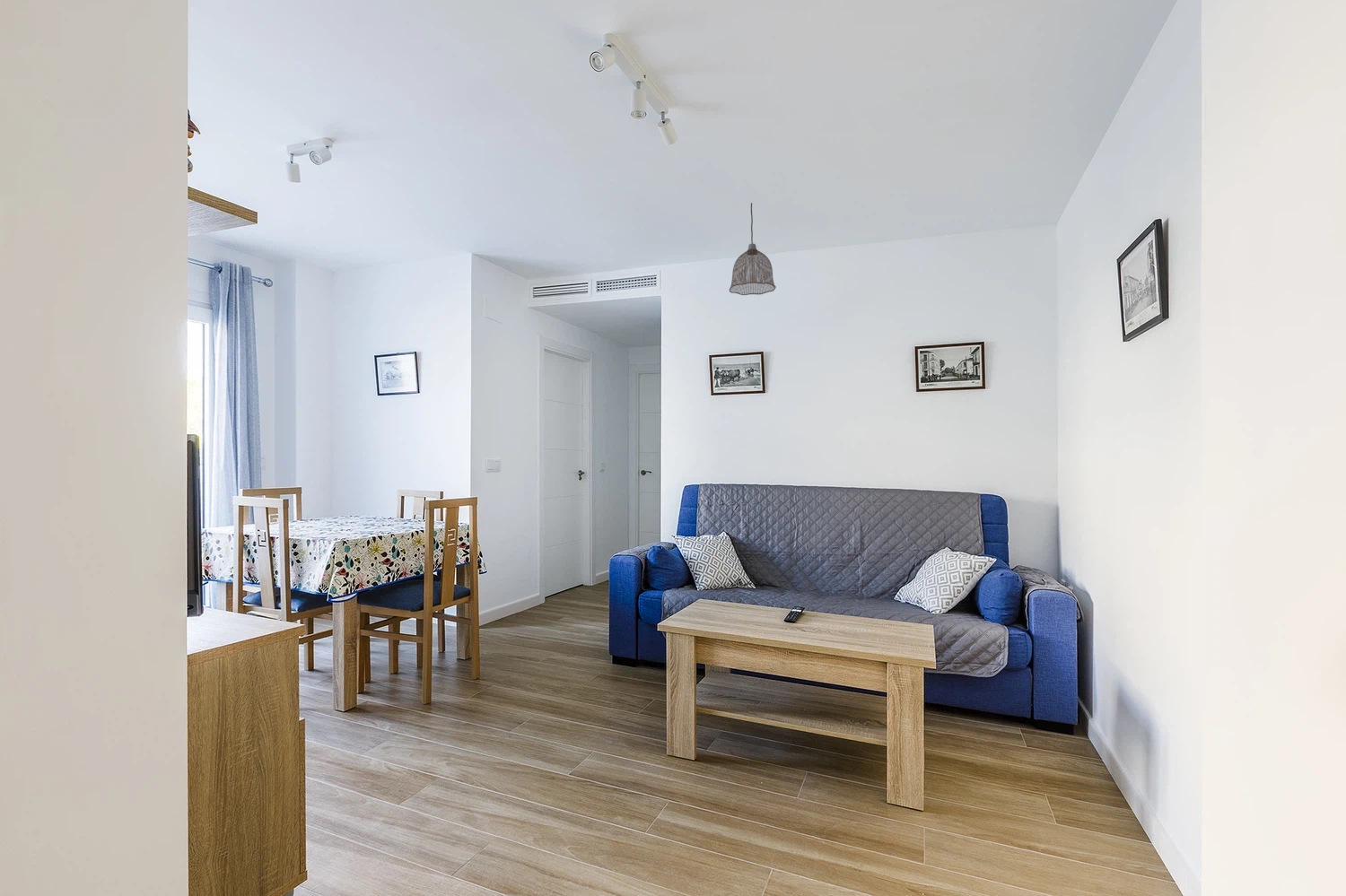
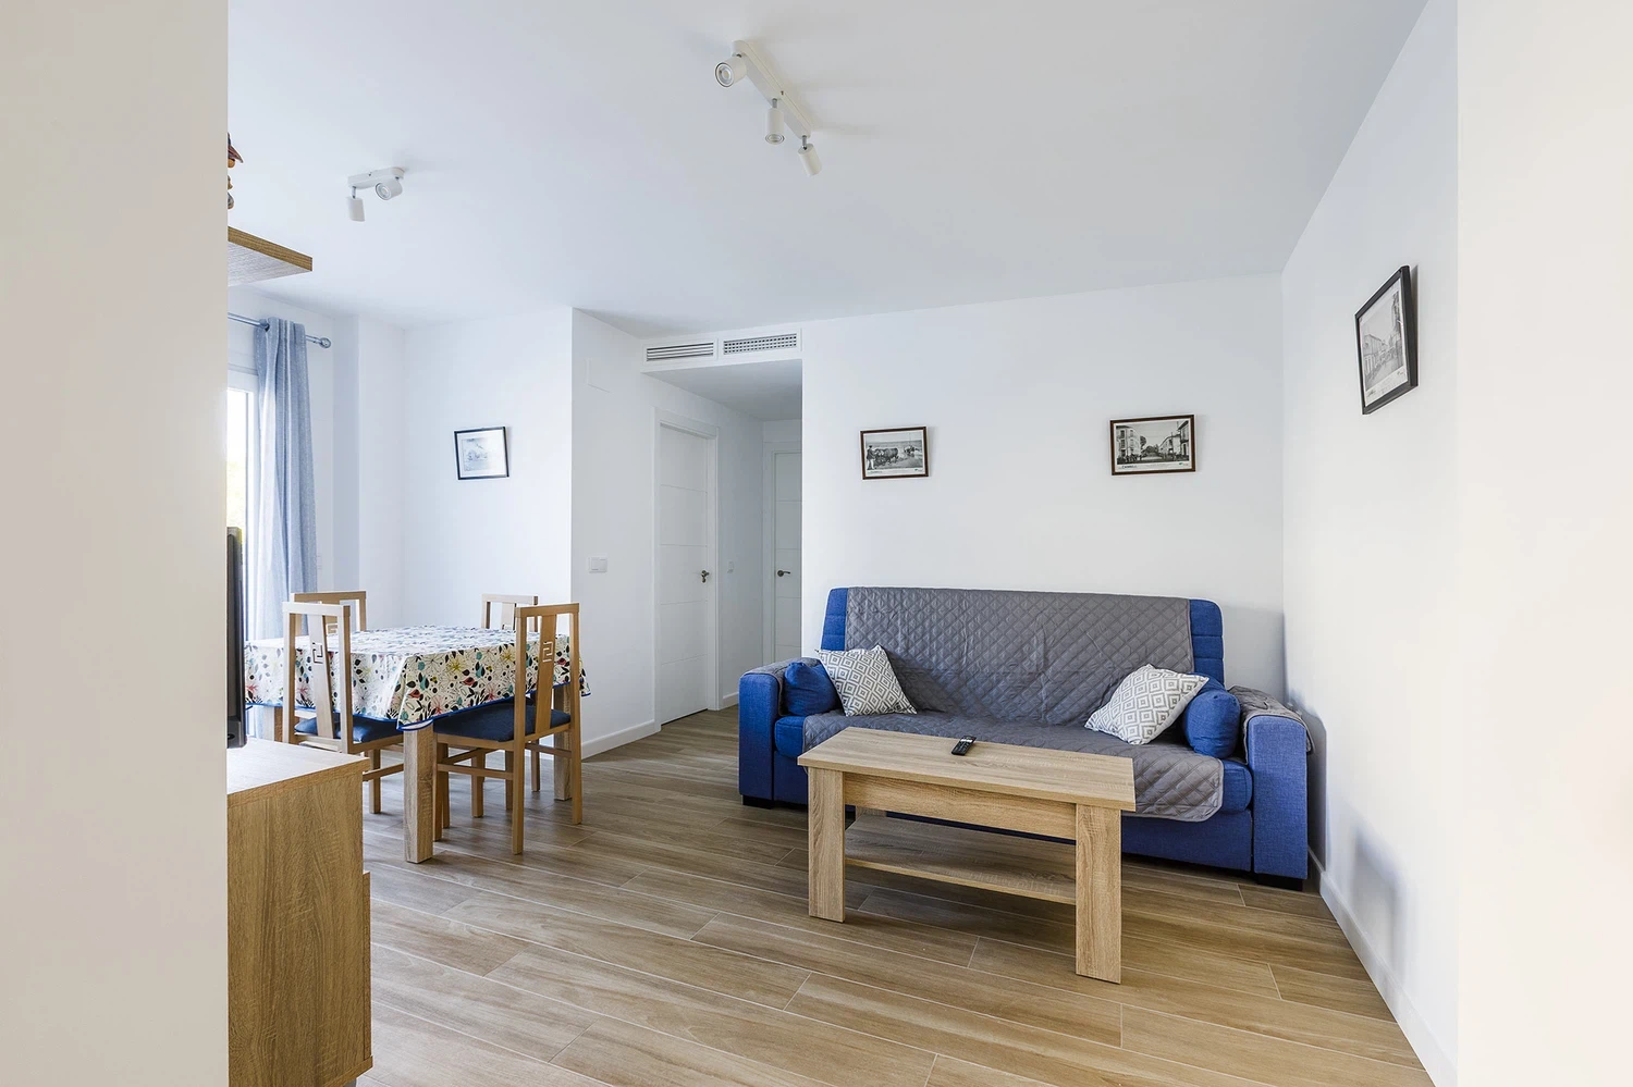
- pendant lamp [729,202,777,296]
